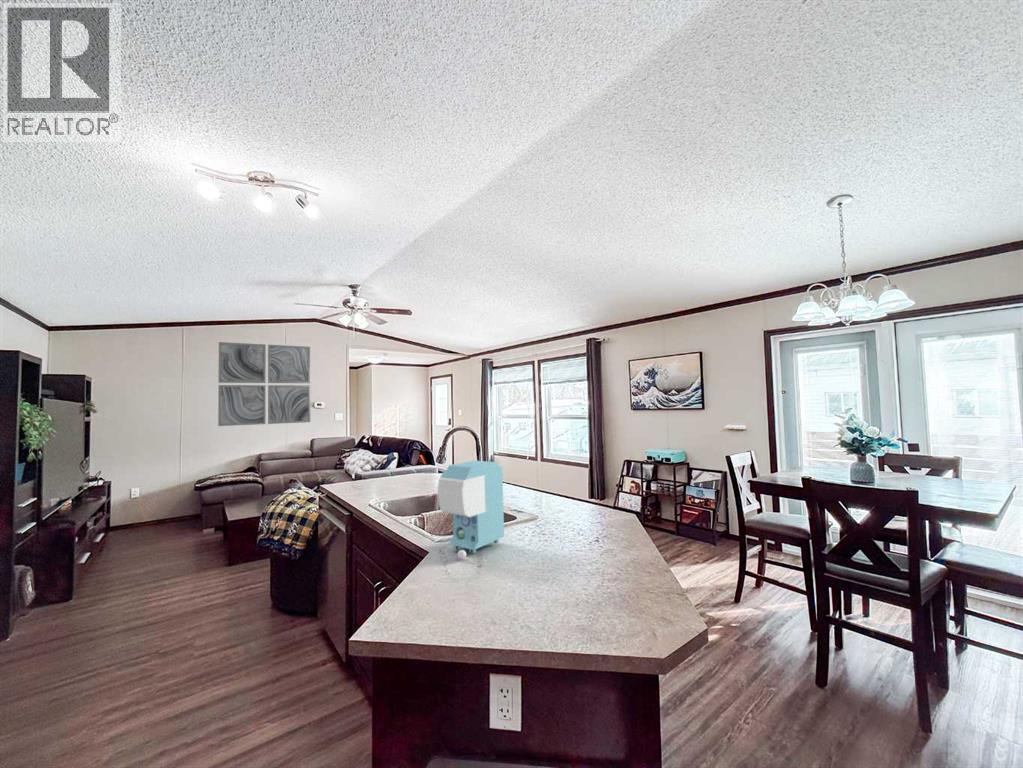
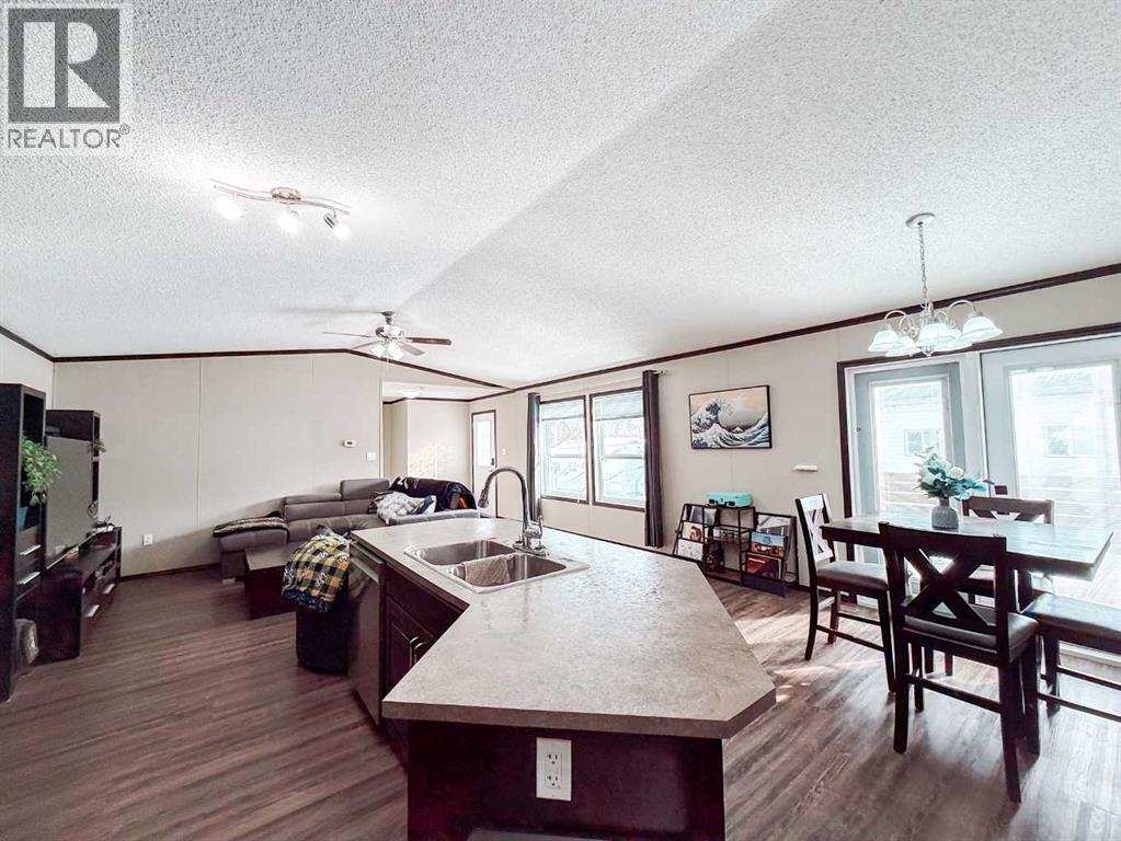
- wall art [217,341,311,427]
- dispenser [437,460,505,561]
